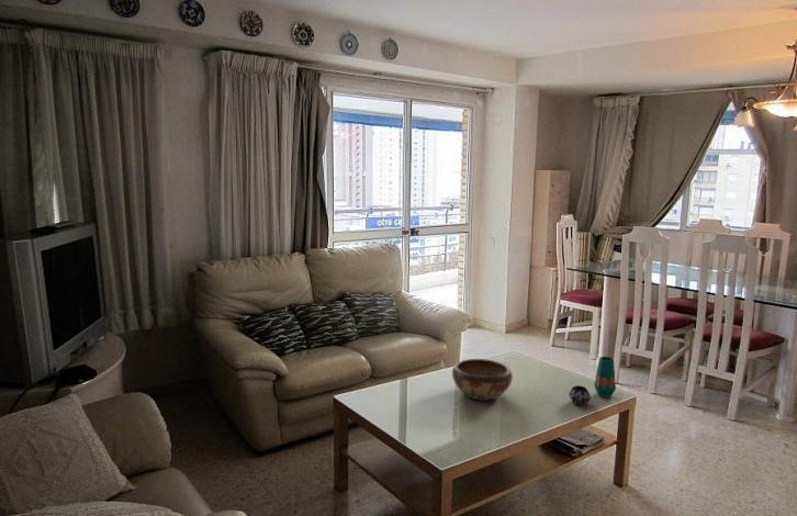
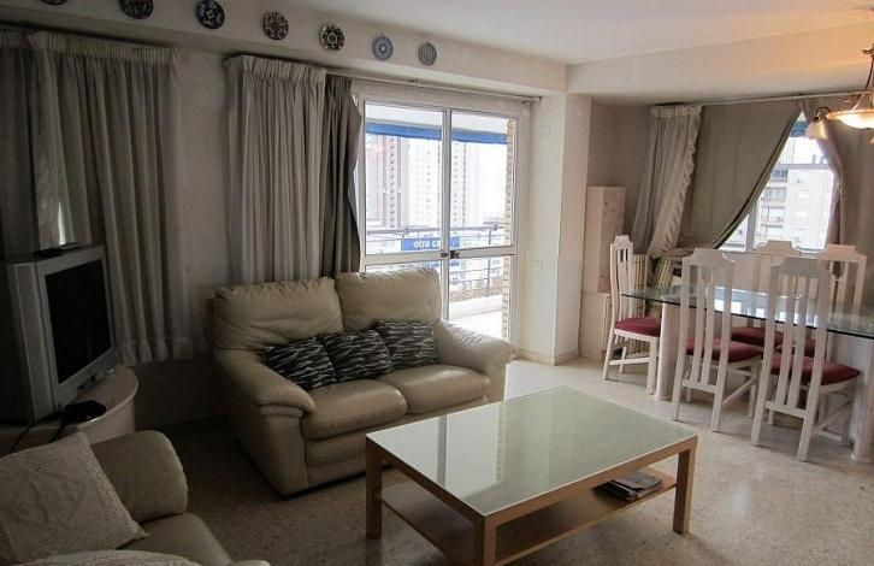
- vase [568,356,617,407]
- decorative bowl [451,358,514,402]
